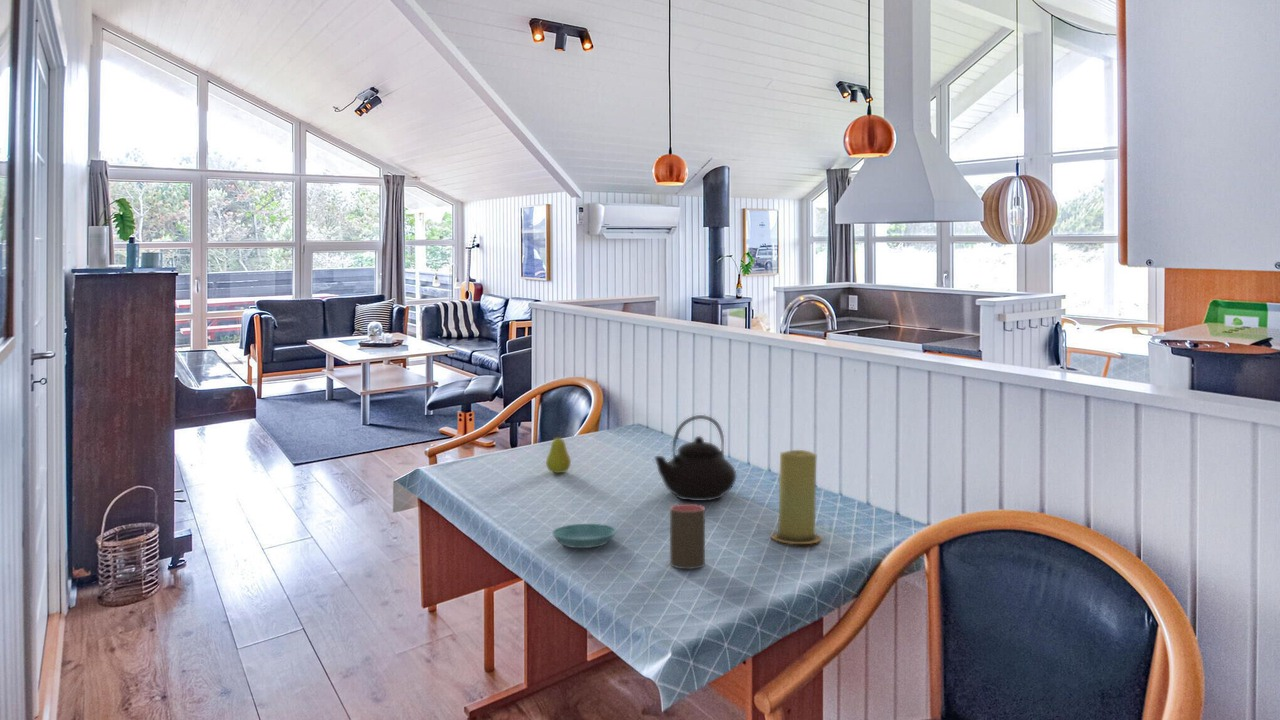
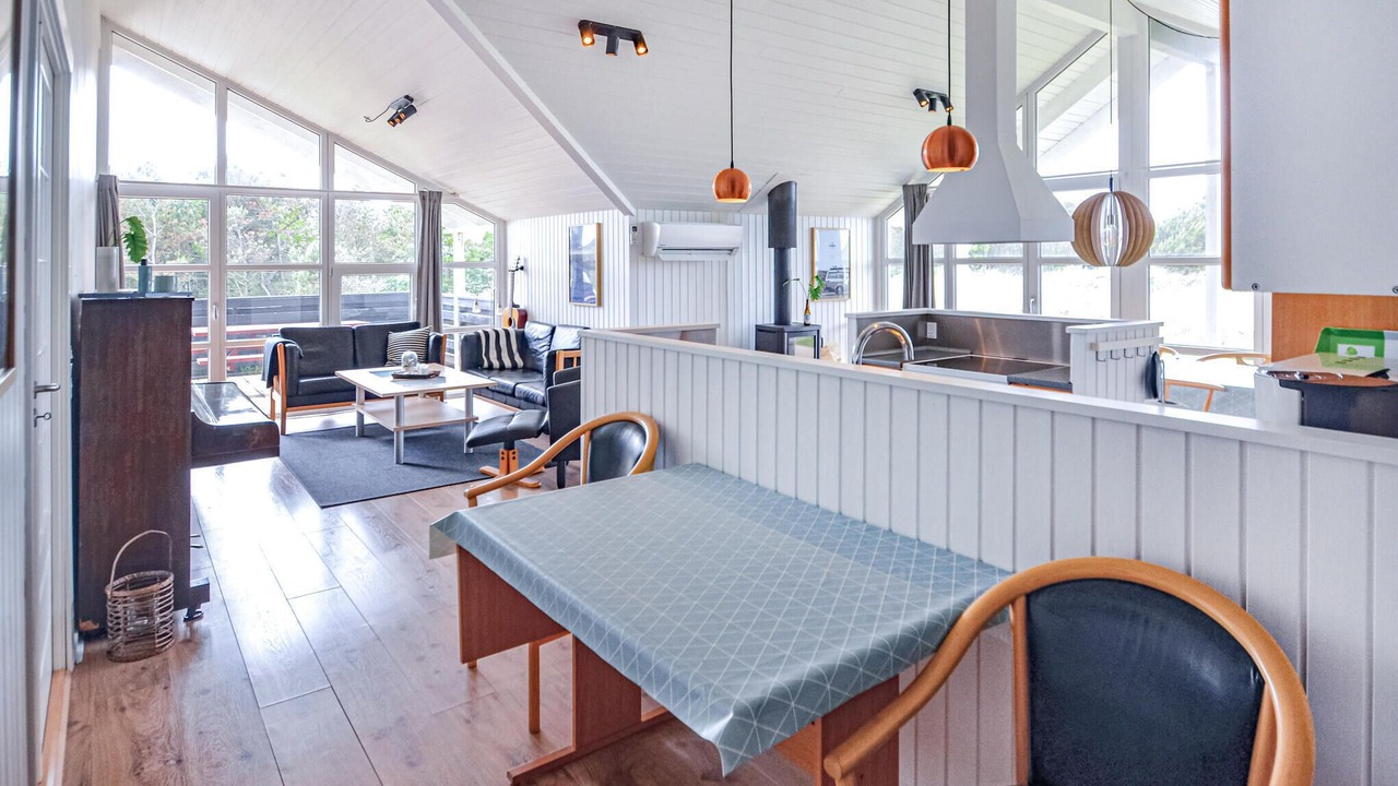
- saucer [551,523,618,549]
- teapot [654,414,737,502]
- candle [770,449,823,545]
- cup [669,503,706,570]
- fruit [545,431,572,474]
